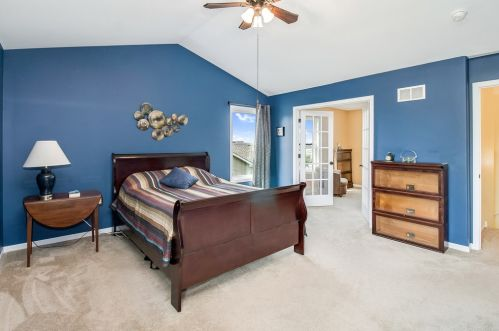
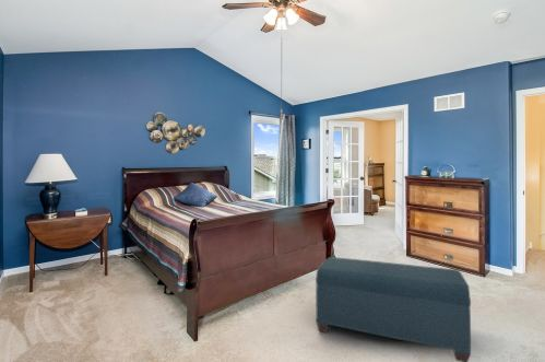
+ bench [315,256,472,362]
